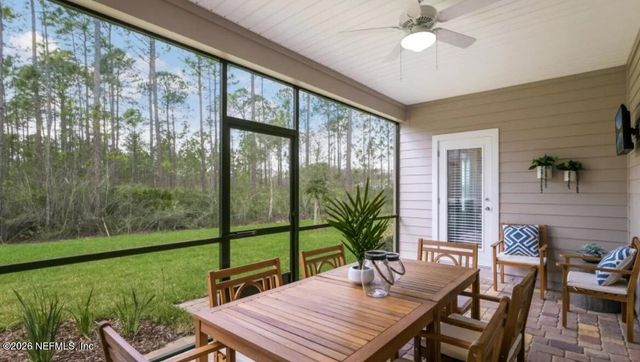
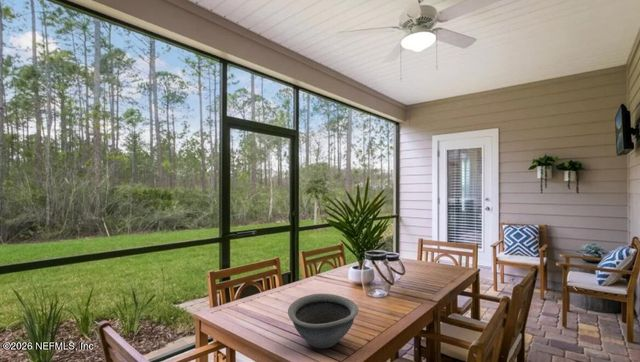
+ bowl [287,293,360,349]
